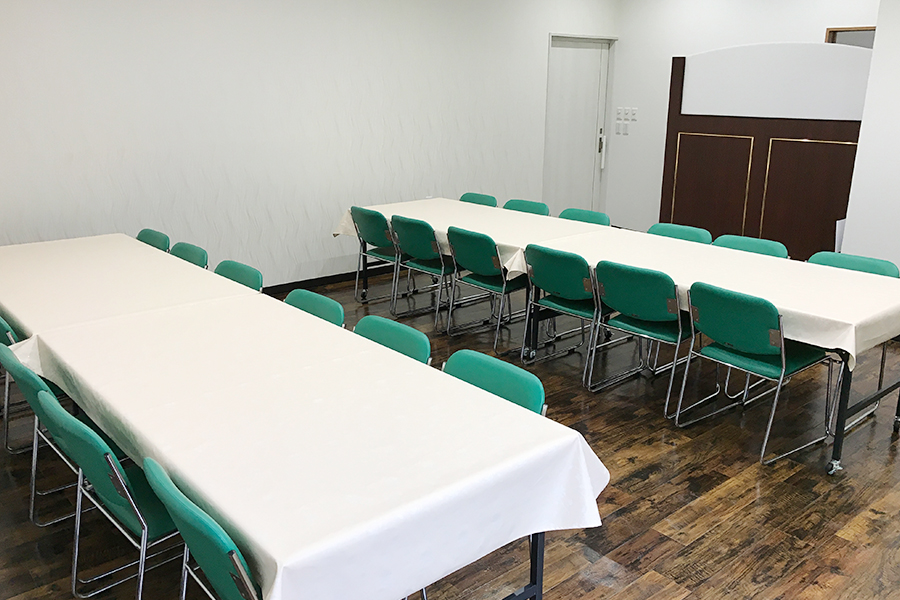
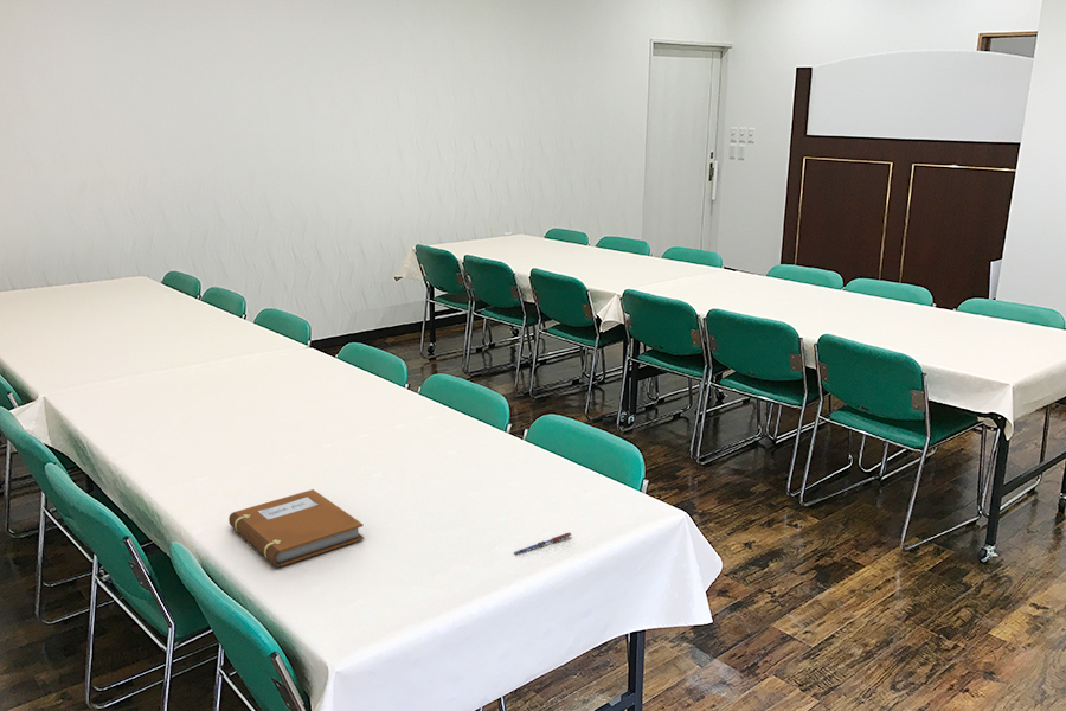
+ pen [513,532,573,555]
+ notebook [227,488,365,568]
